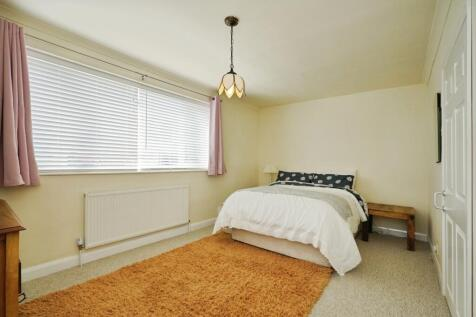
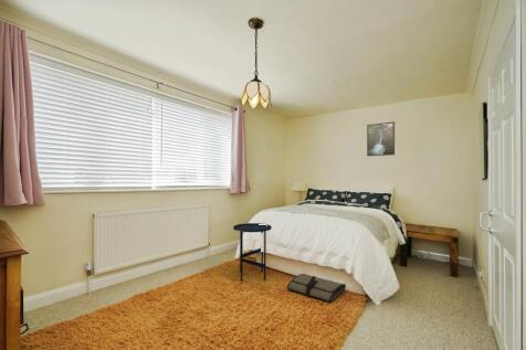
+ tool roll [286,273,347,304]
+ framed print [366,120,396,157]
+ side table [232,222,273,282]
